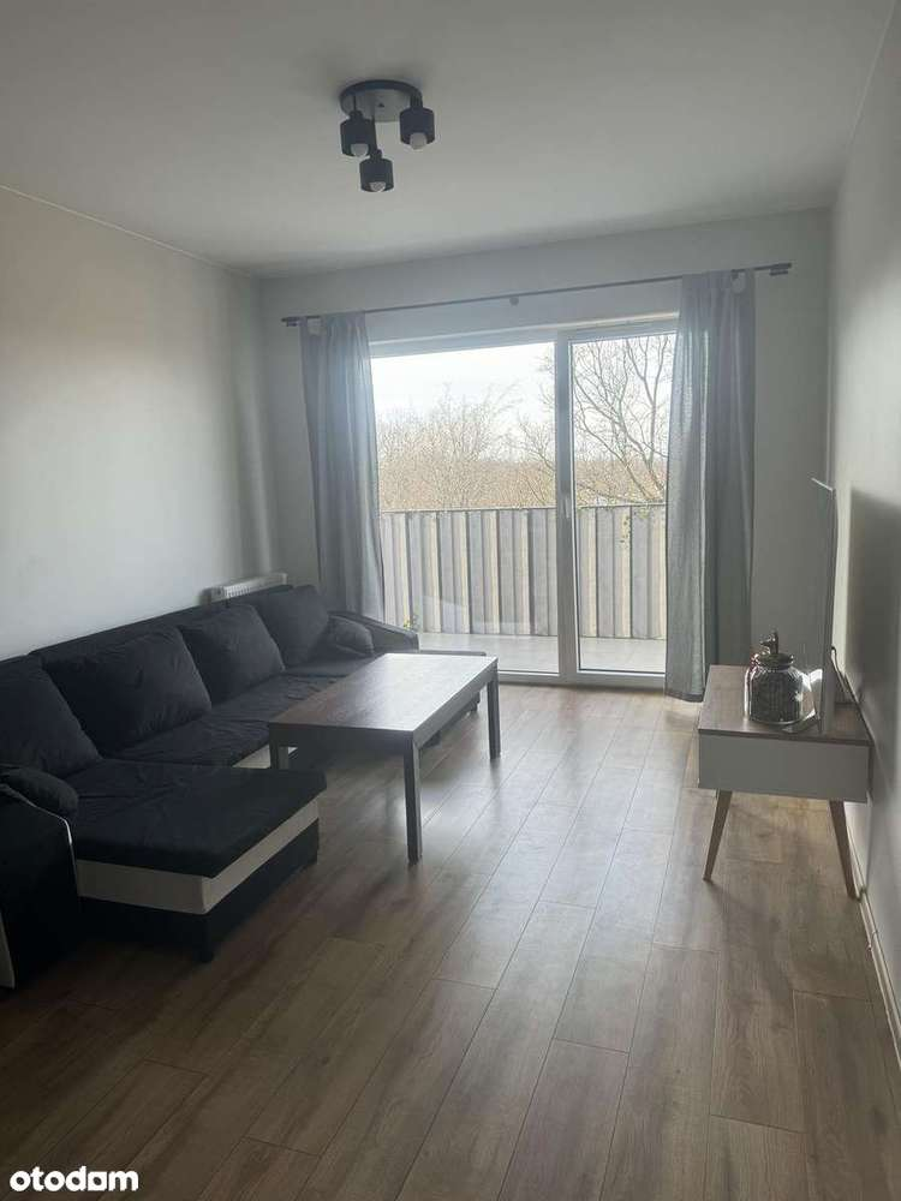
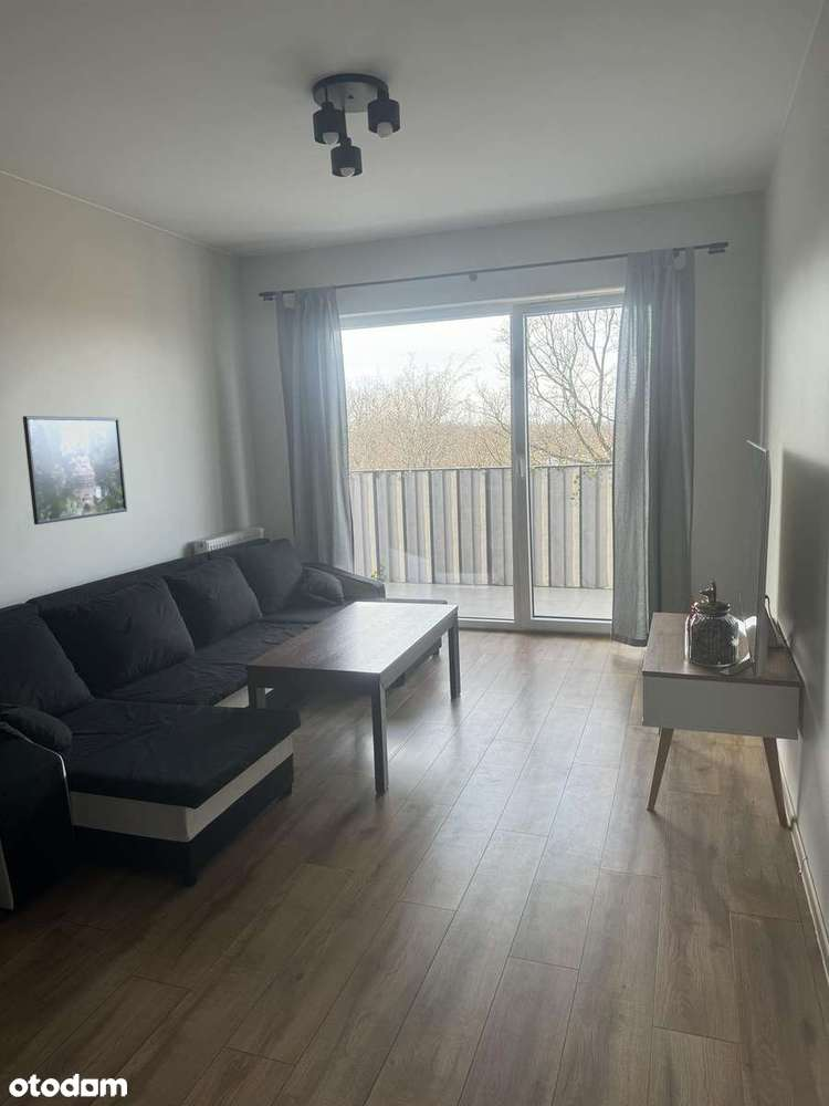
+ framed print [22,415,128,525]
